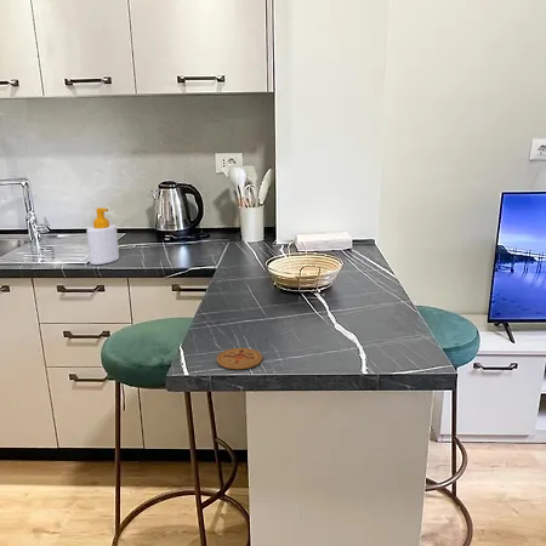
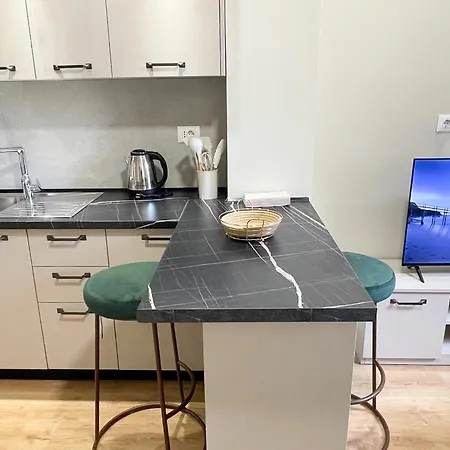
- soap bottle [86,206,120,266]
- coaster [216,347,263,370]
